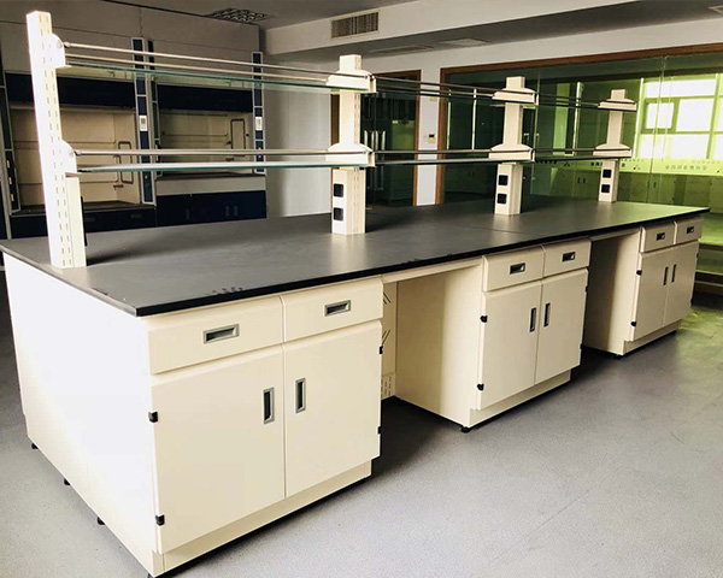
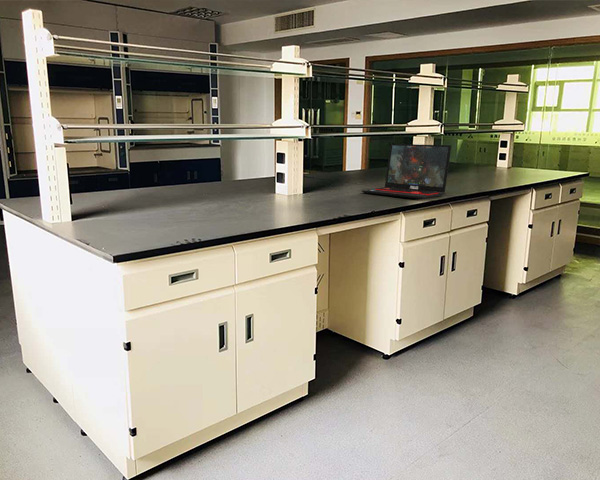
+ laptop [361,143,452,200]
